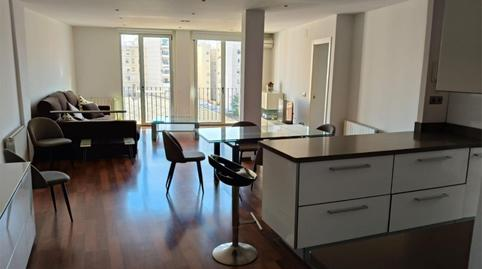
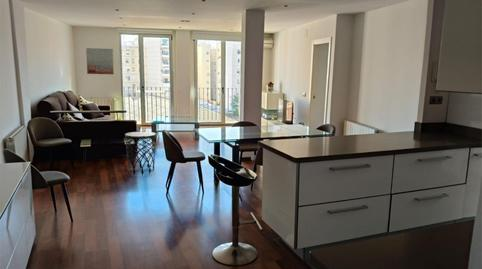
+ side table [124,131,157,176]
+ wall art [85,47,115,75]
